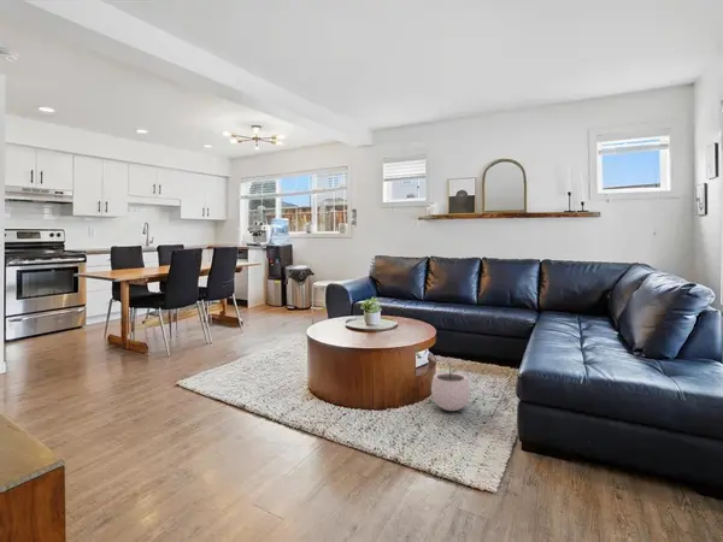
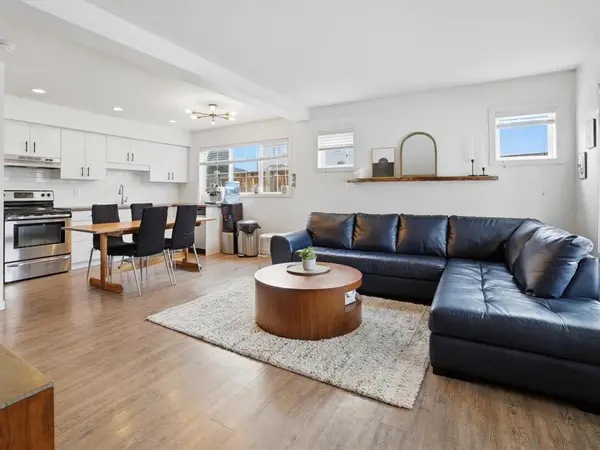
- plant pot [430,363,471,412]
